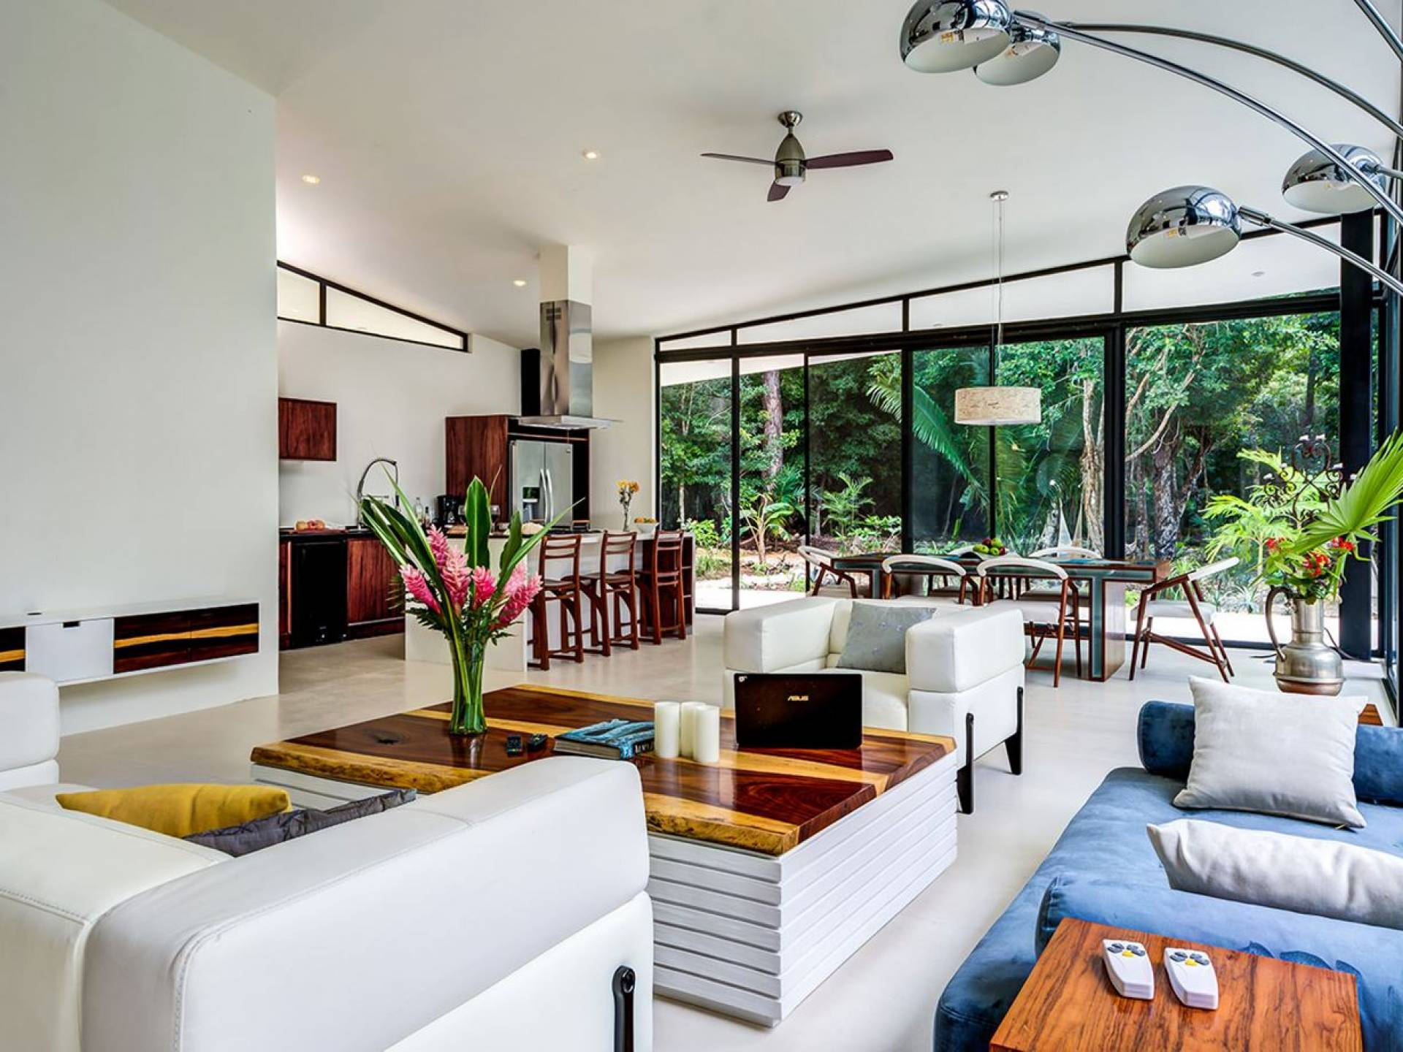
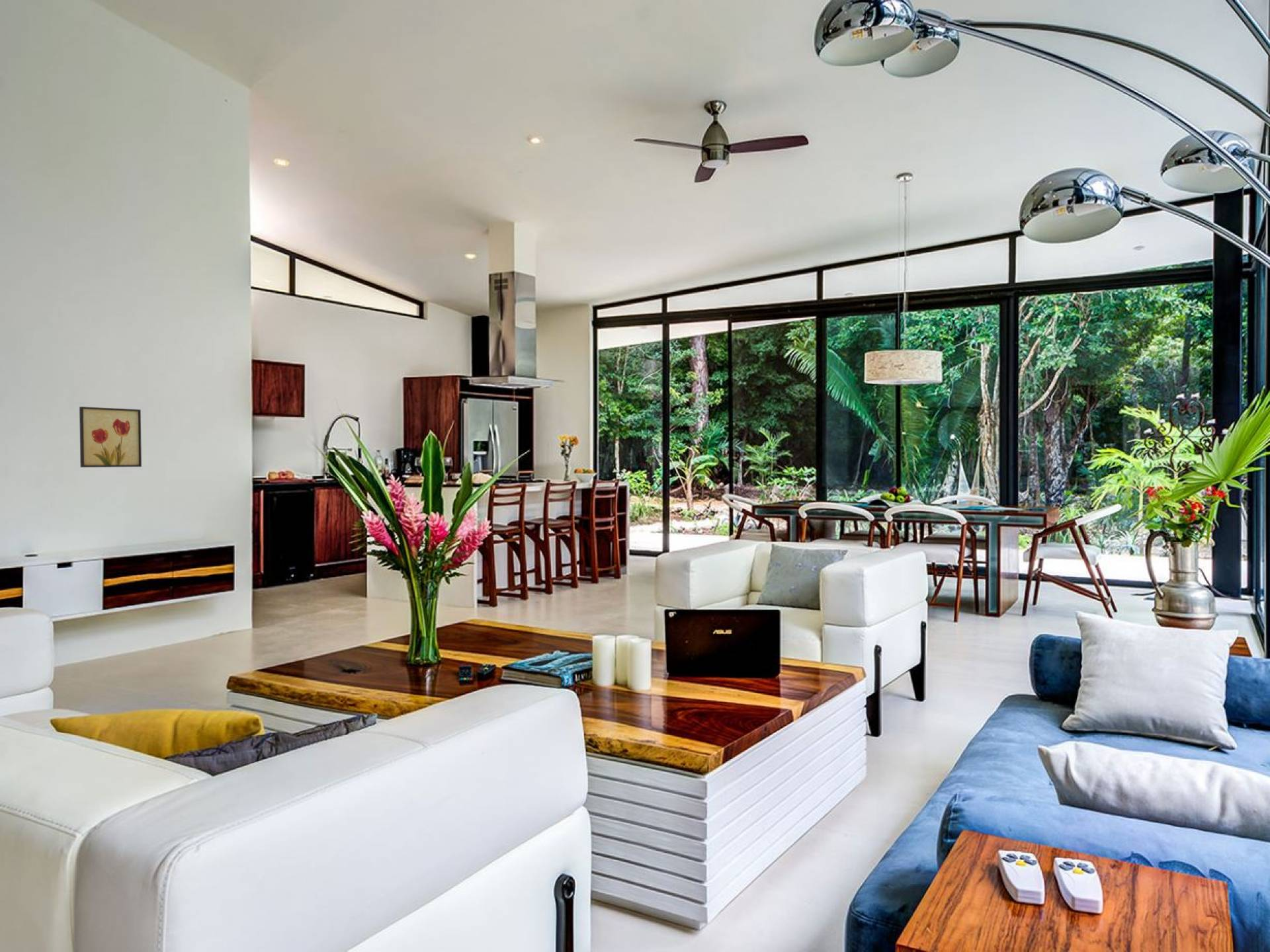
+ wall art [79,406,142,468]
